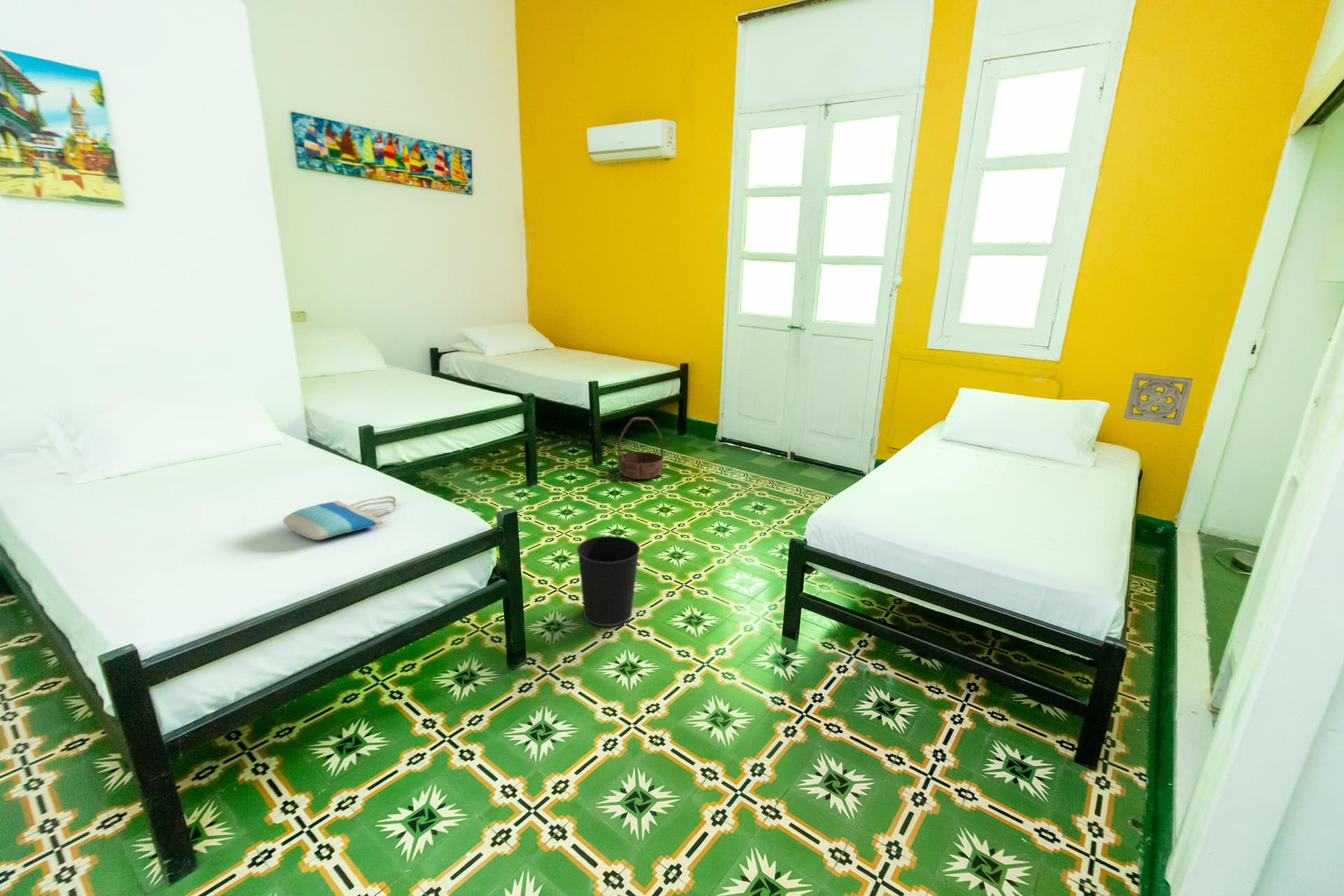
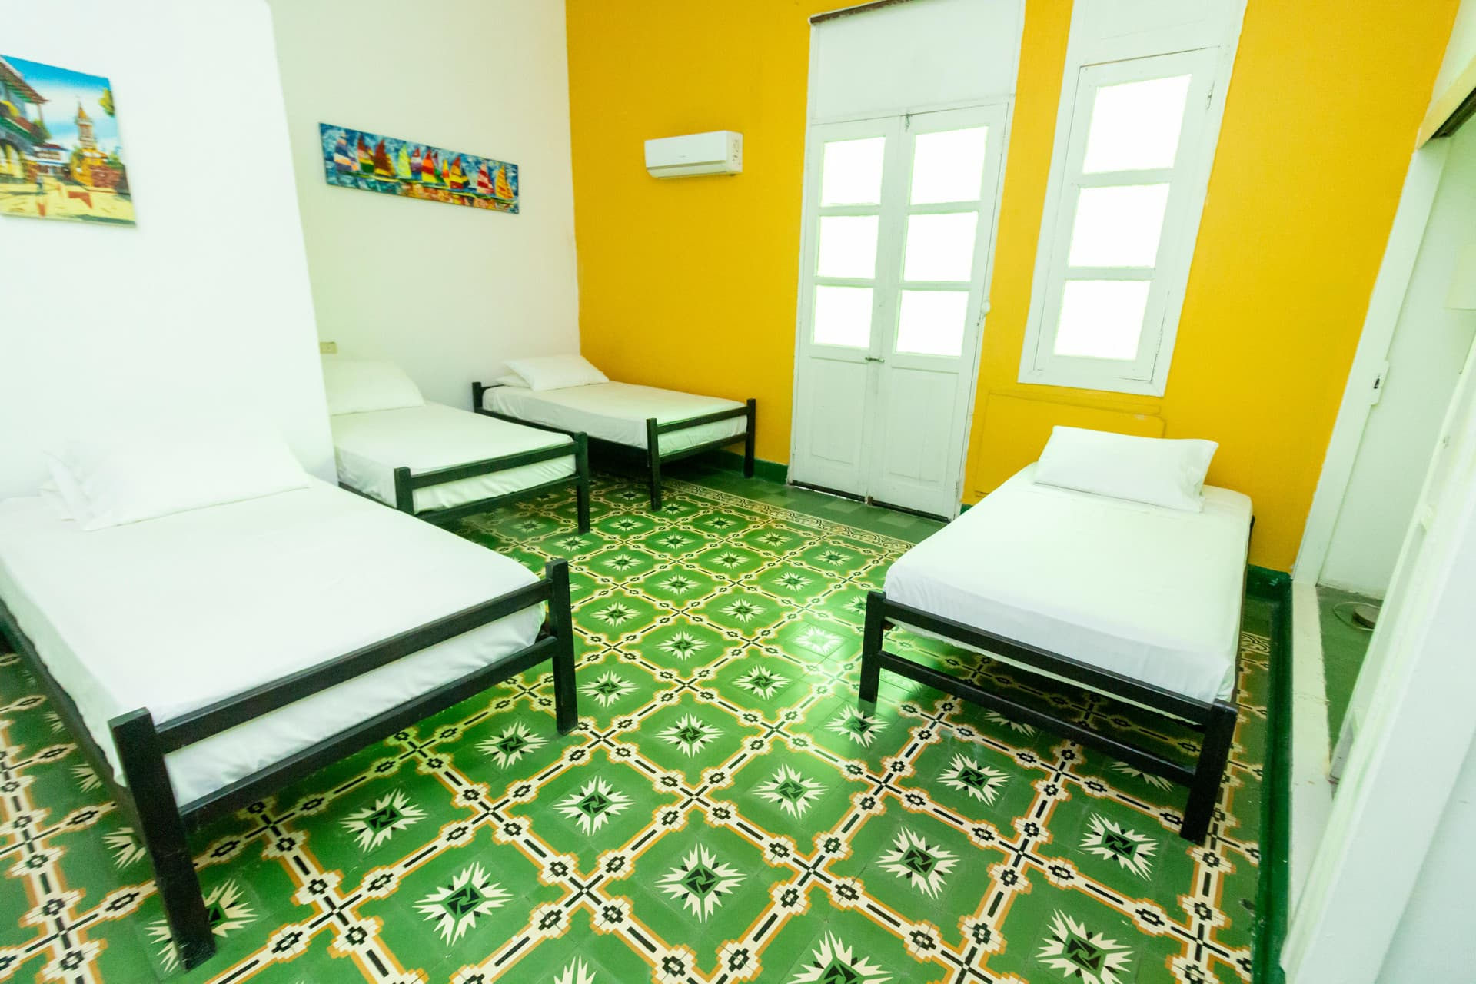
- tote bag [282,496,397,540]
- wastebasket [576,535,641,627]
- basket [617,416,664,480]
- wall ornament [1123,372,1194,426]
